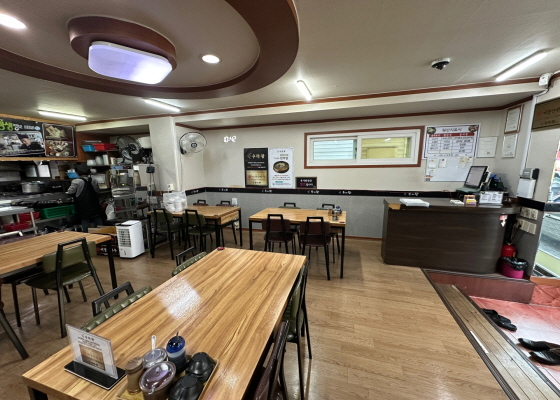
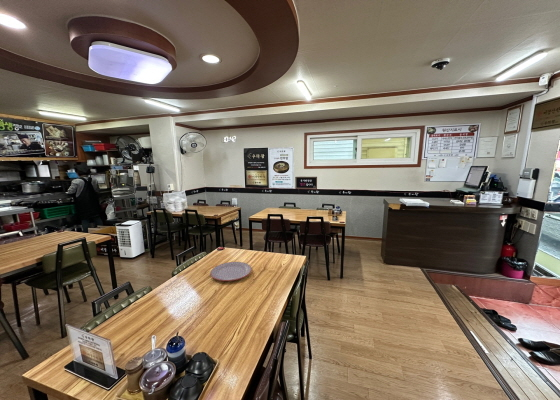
+ plate [209,261,253,282]
